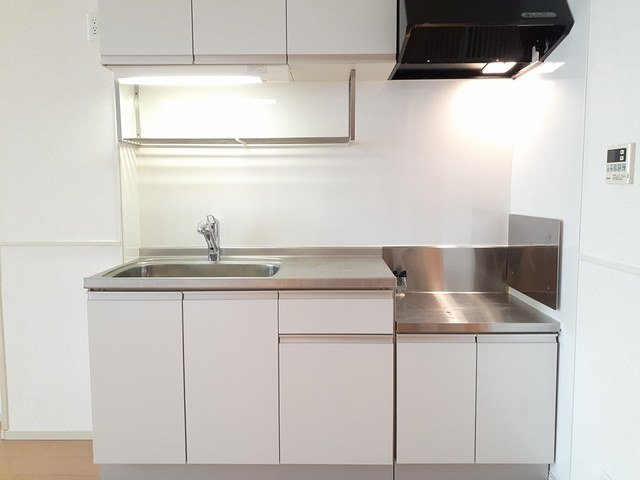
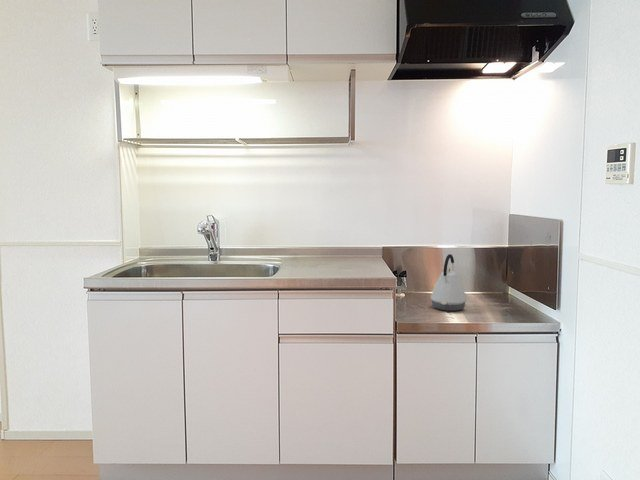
+ kettle [430,253,467,312]
